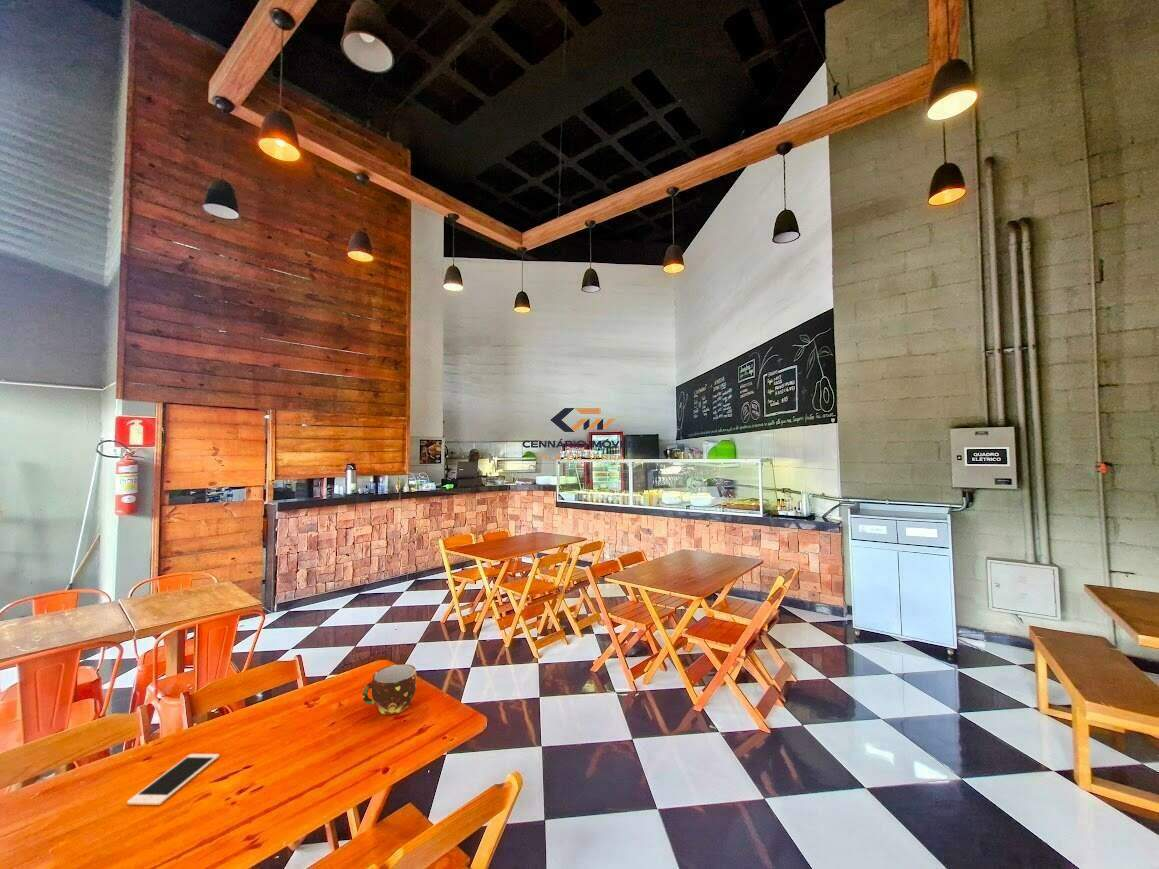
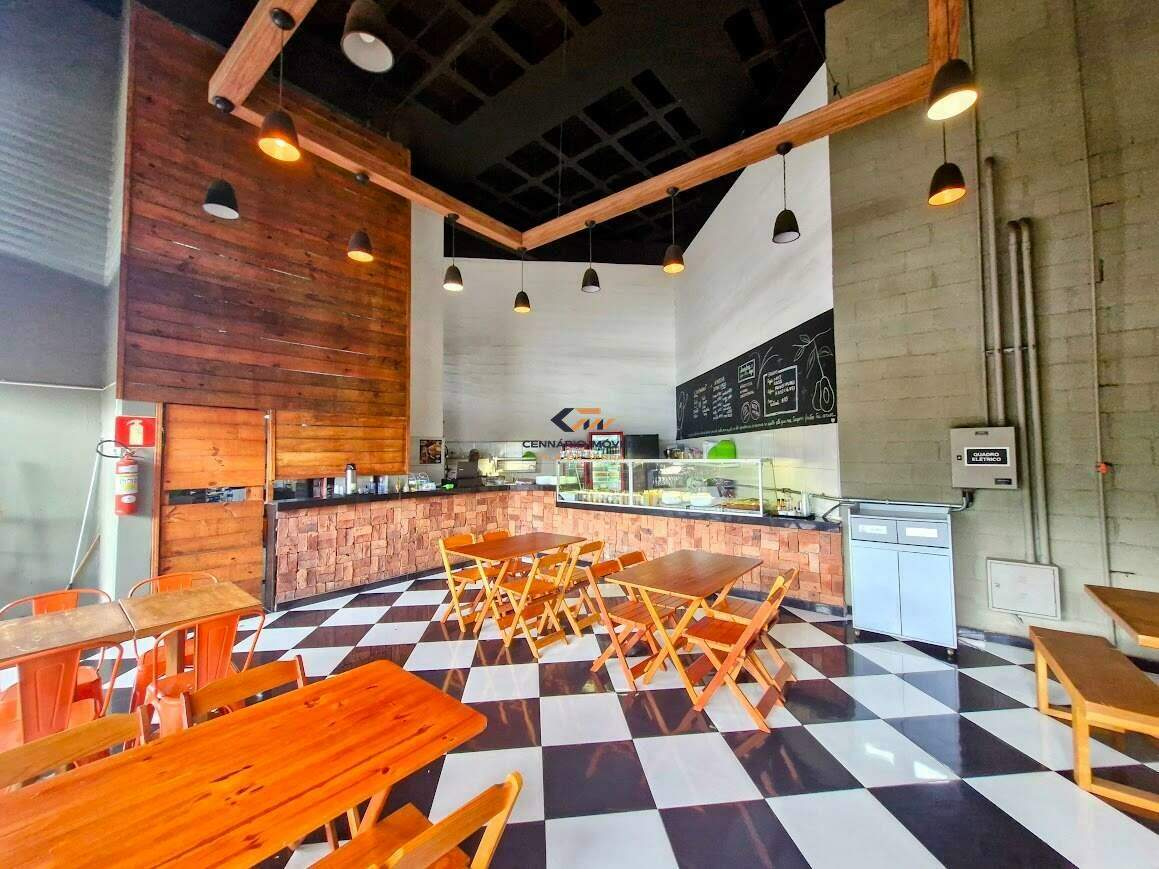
- cell phone [126,753,220,806]
- cup [361,663,418,716]
